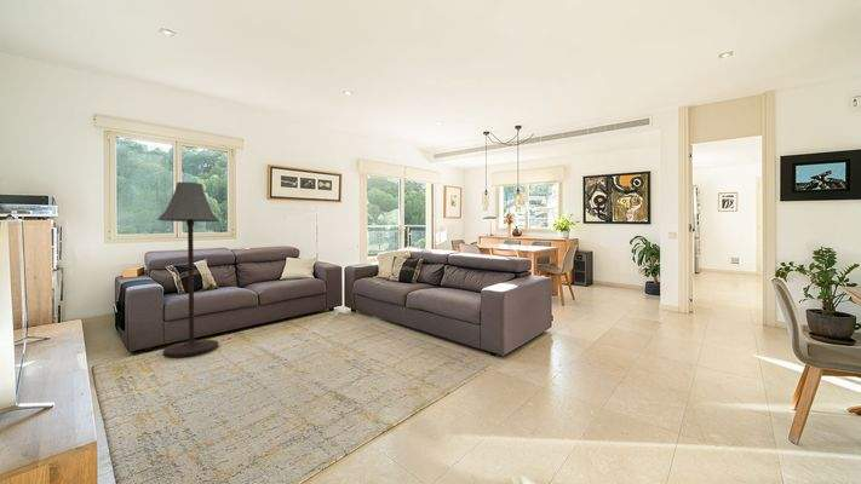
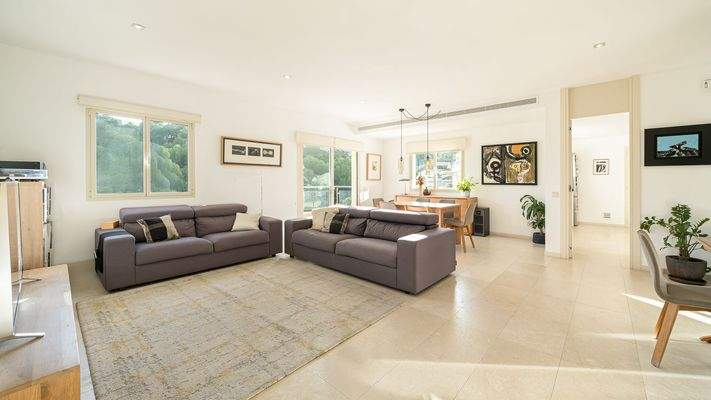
- floor lamp [156,180,220,358]
